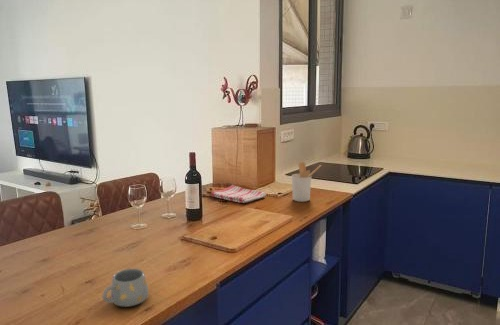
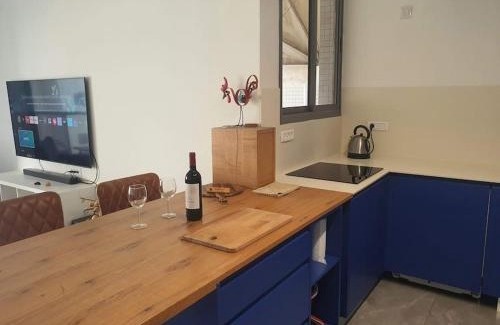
- utensil holder [291,161,322,203]
- mug [102,268,149,308]
- dish towel [210,184,267,204]
